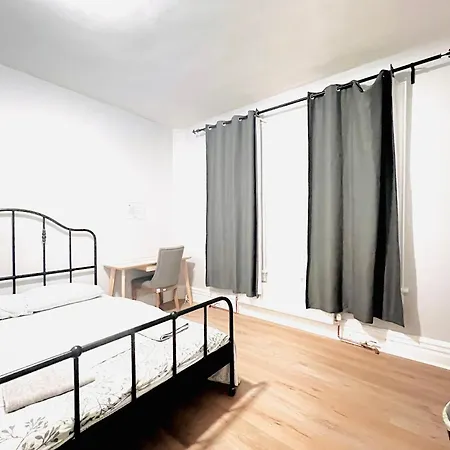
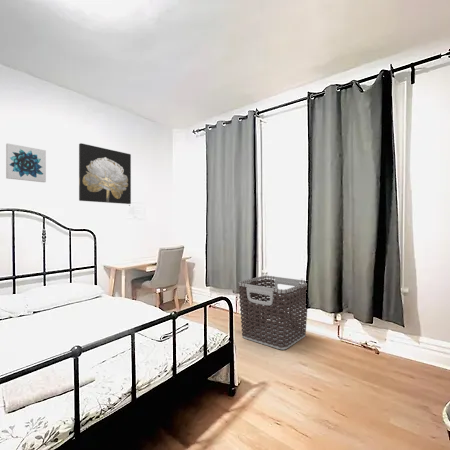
+ clothes hamper [237,275,308,351]
+ wall art [78,142,132,205]
+ wall art [5,142,47,183]
